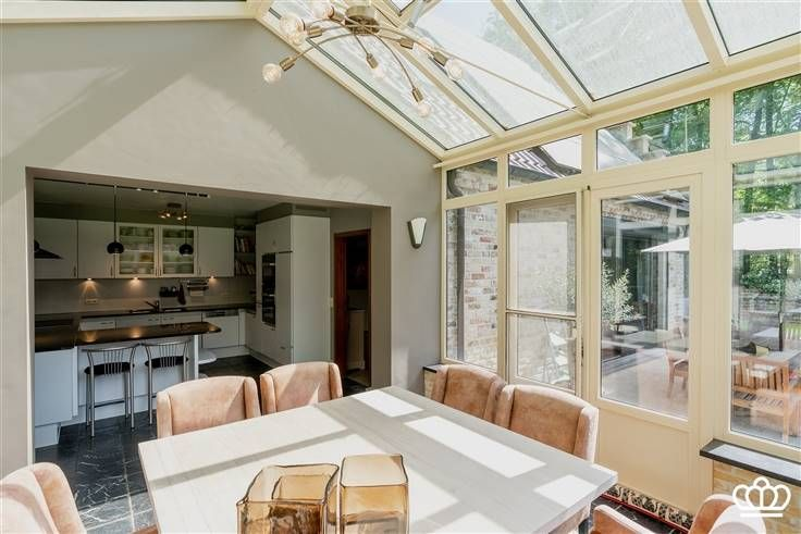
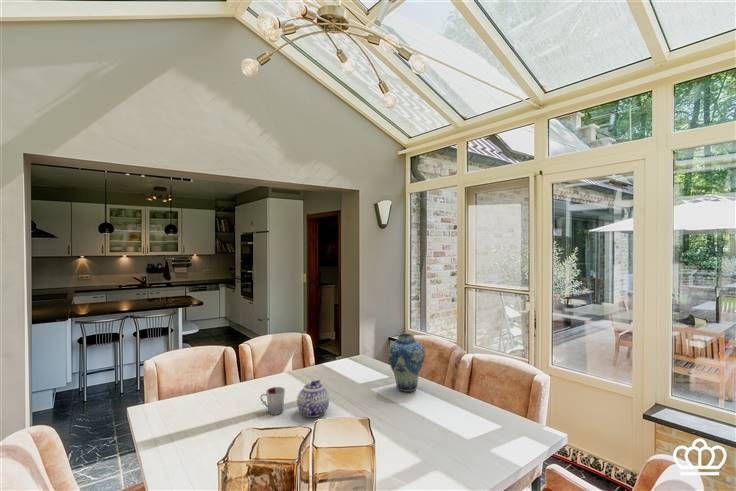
+ vase [387,333,425,393]
+ cup [259,386,286,416]
+ teapot [296,379,330,418]
